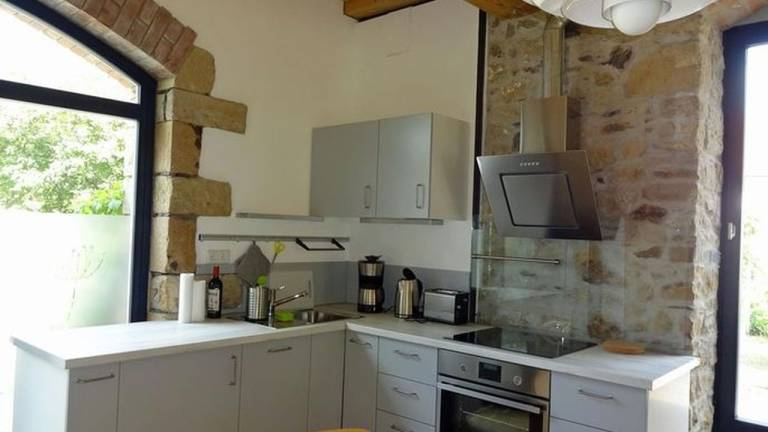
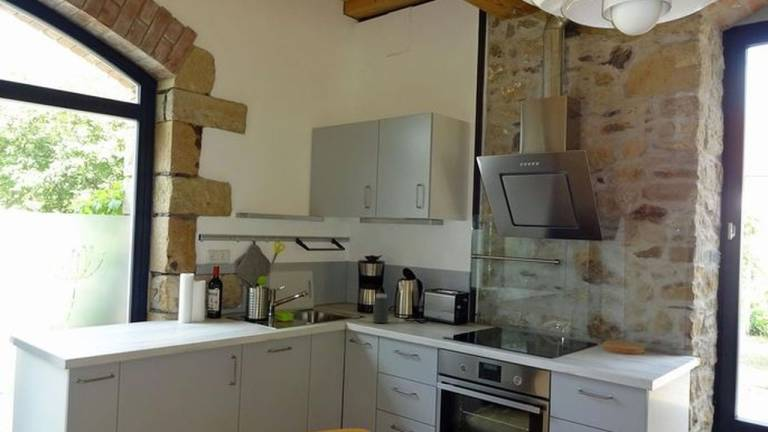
+ jar [372,293,390,324]
